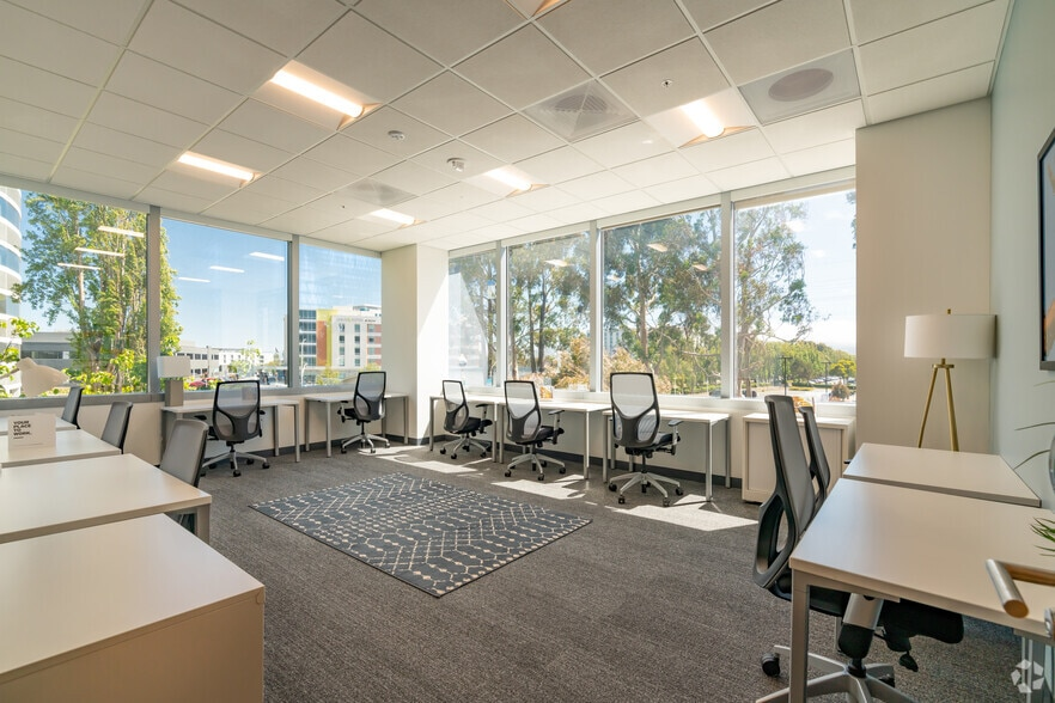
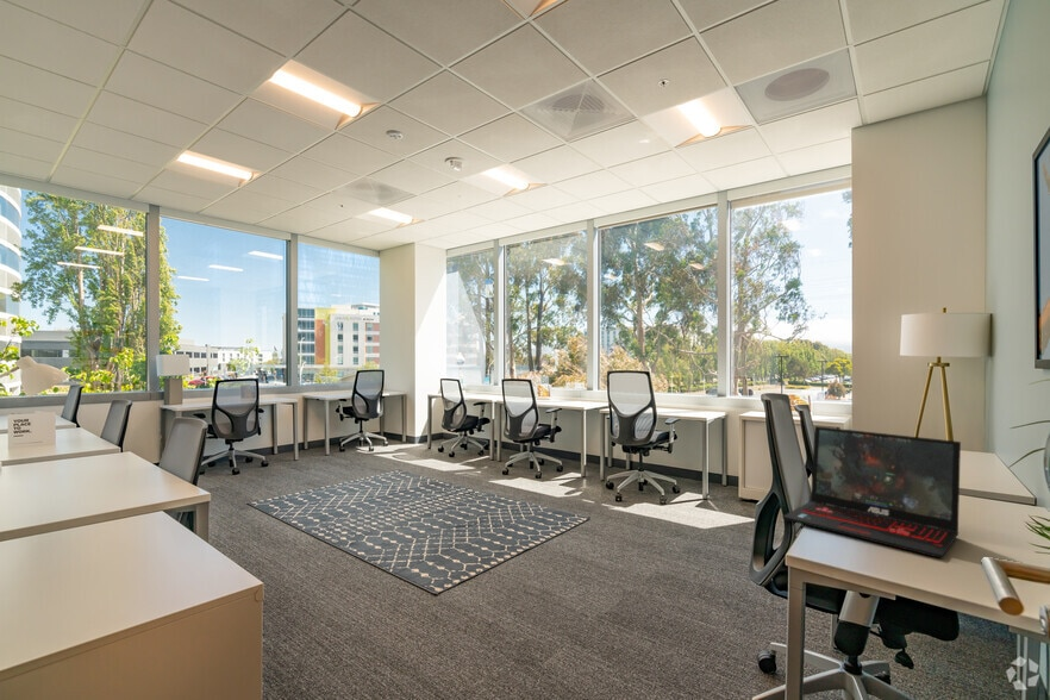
+ laptop [781,425,962,558]
